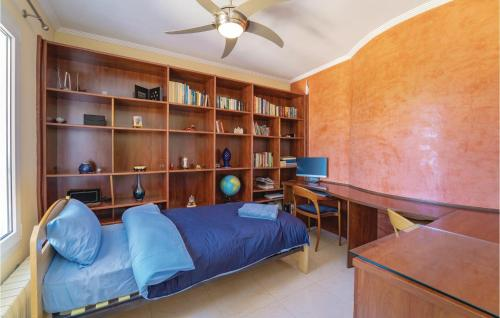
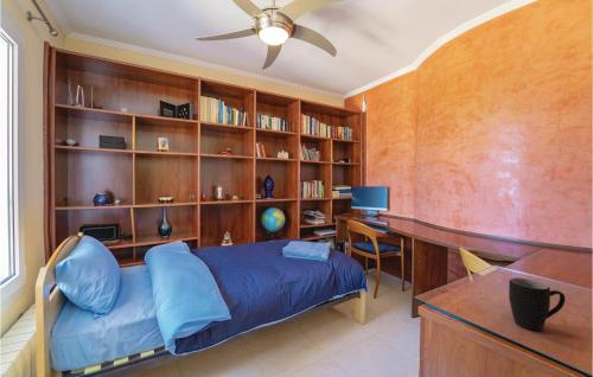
+ mug [508,276,566,332]
